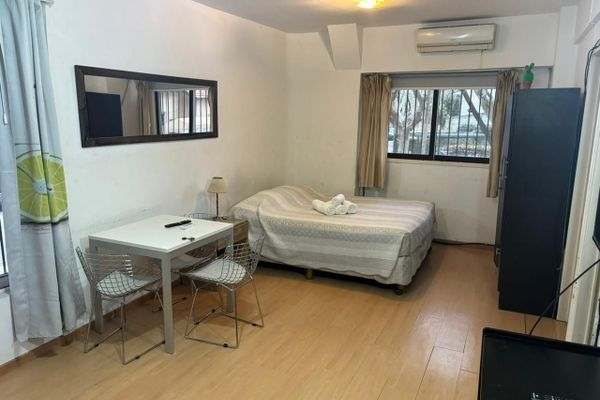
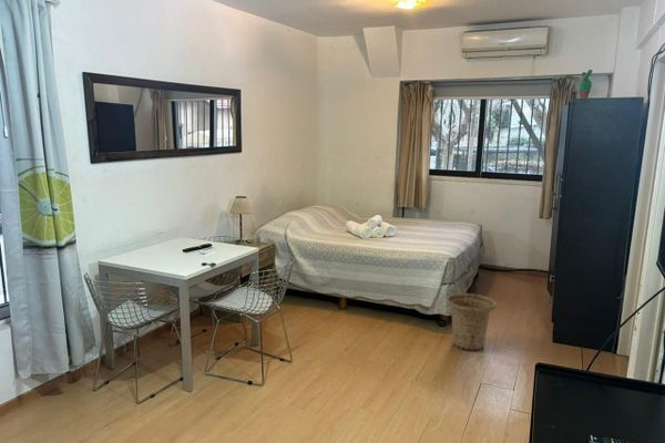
+ basket [444,292,498,351]
